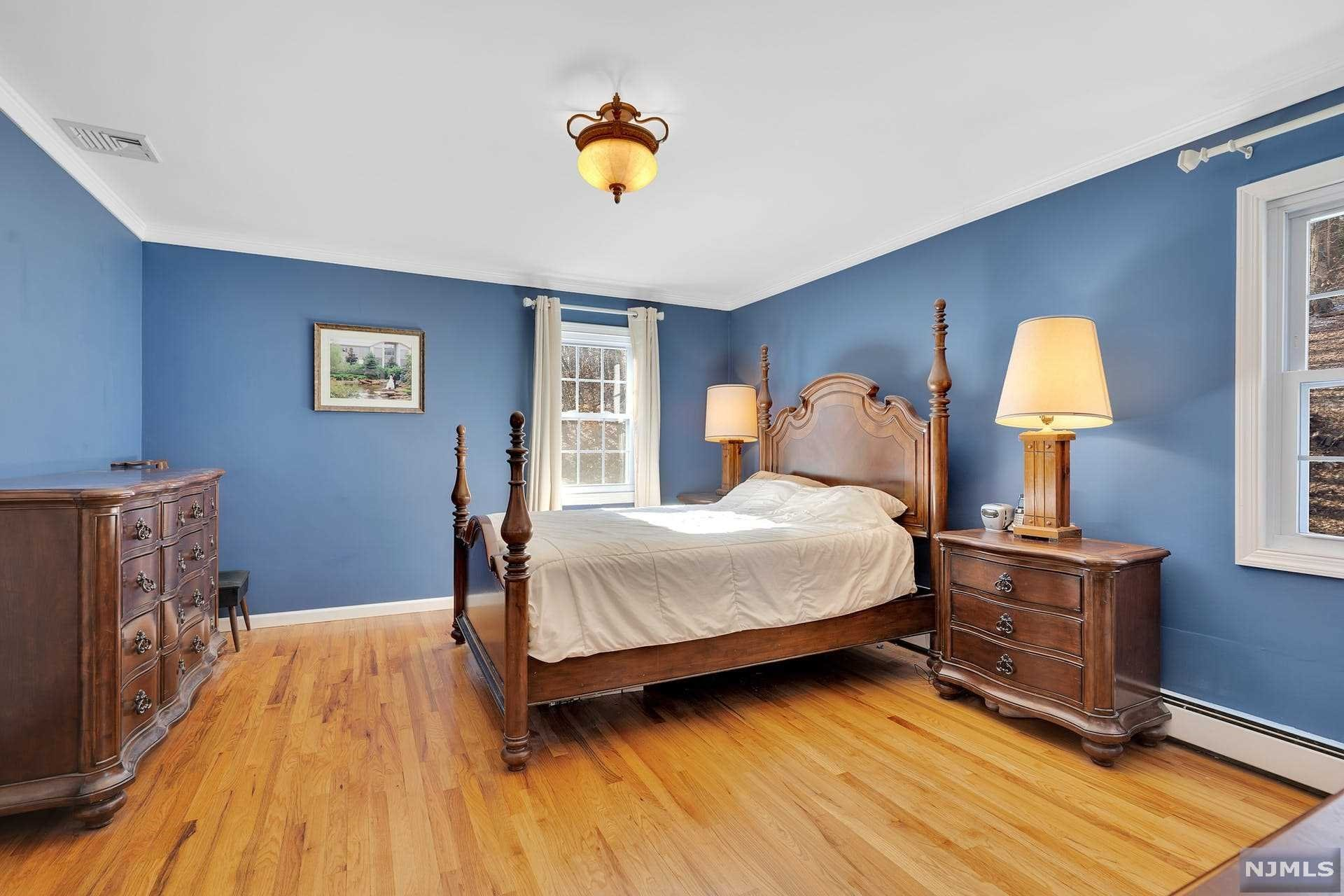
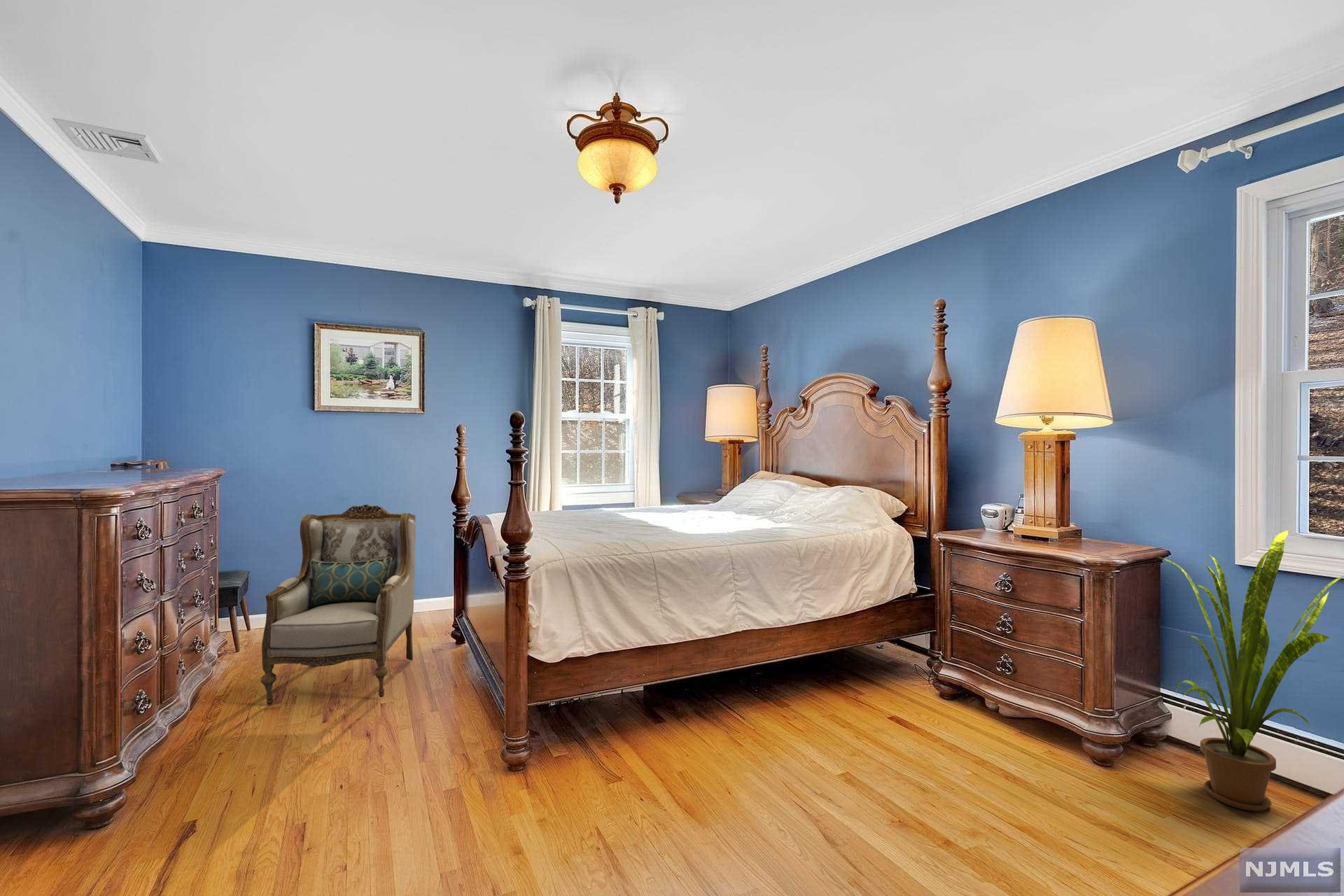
+ armchair [260,504,416,706]
+ house plant [1156,530,1344,812]
